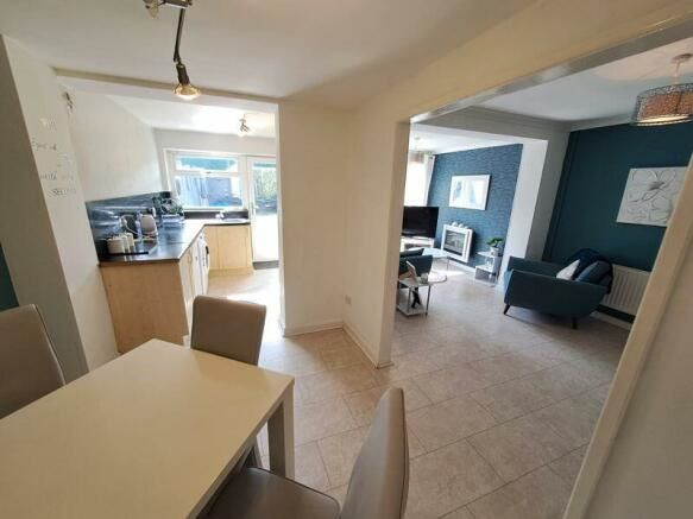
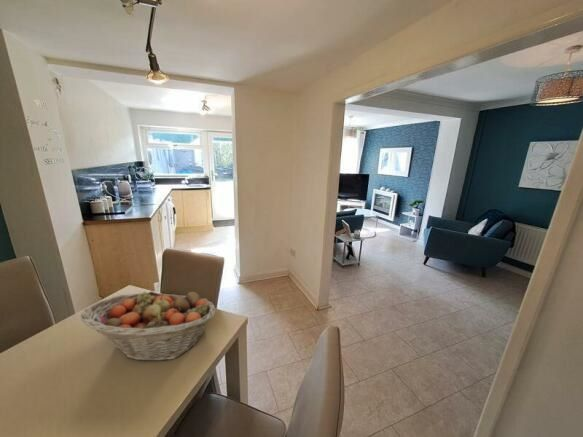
+ fruit basket [79,290,216,362]
